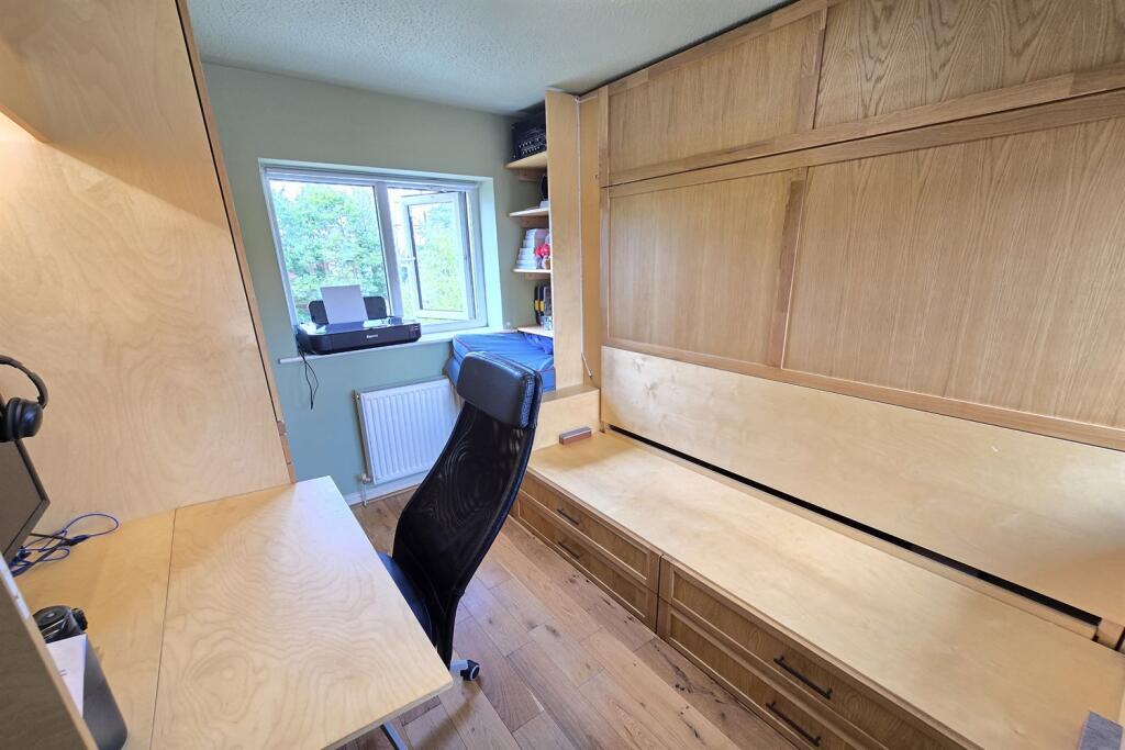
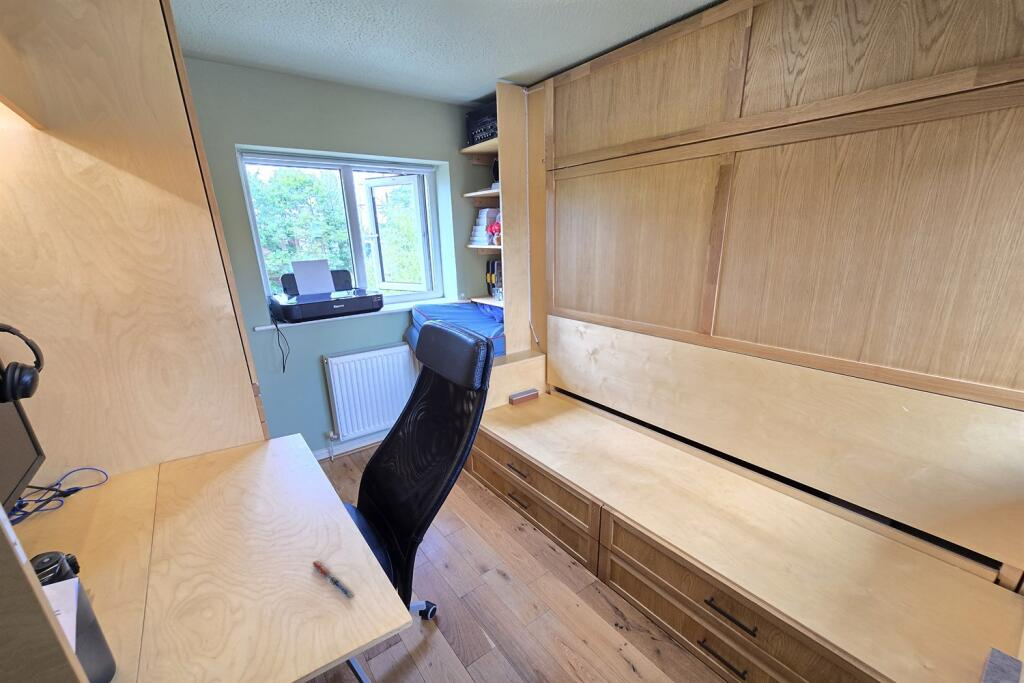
+ pen [310,560,355,601]
